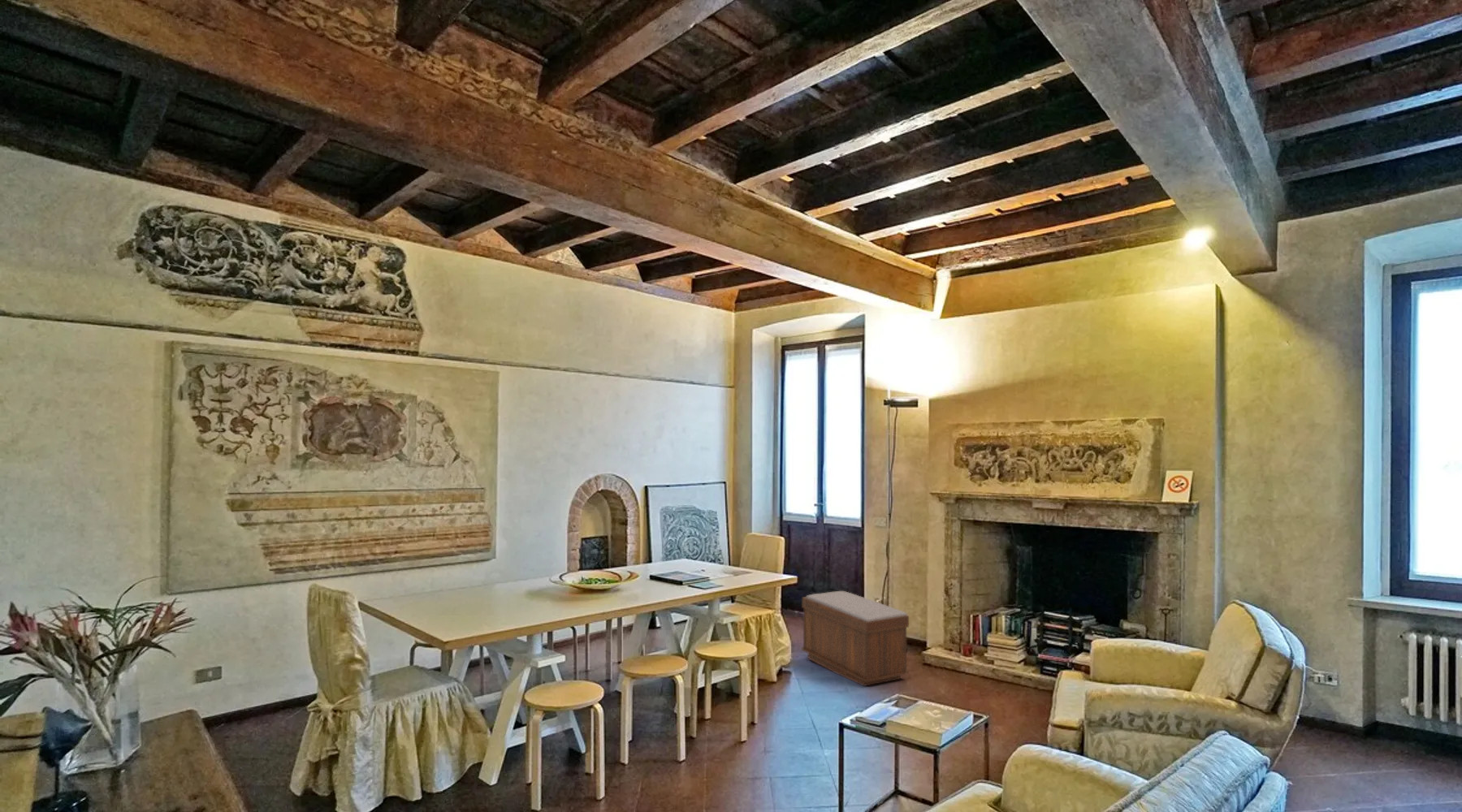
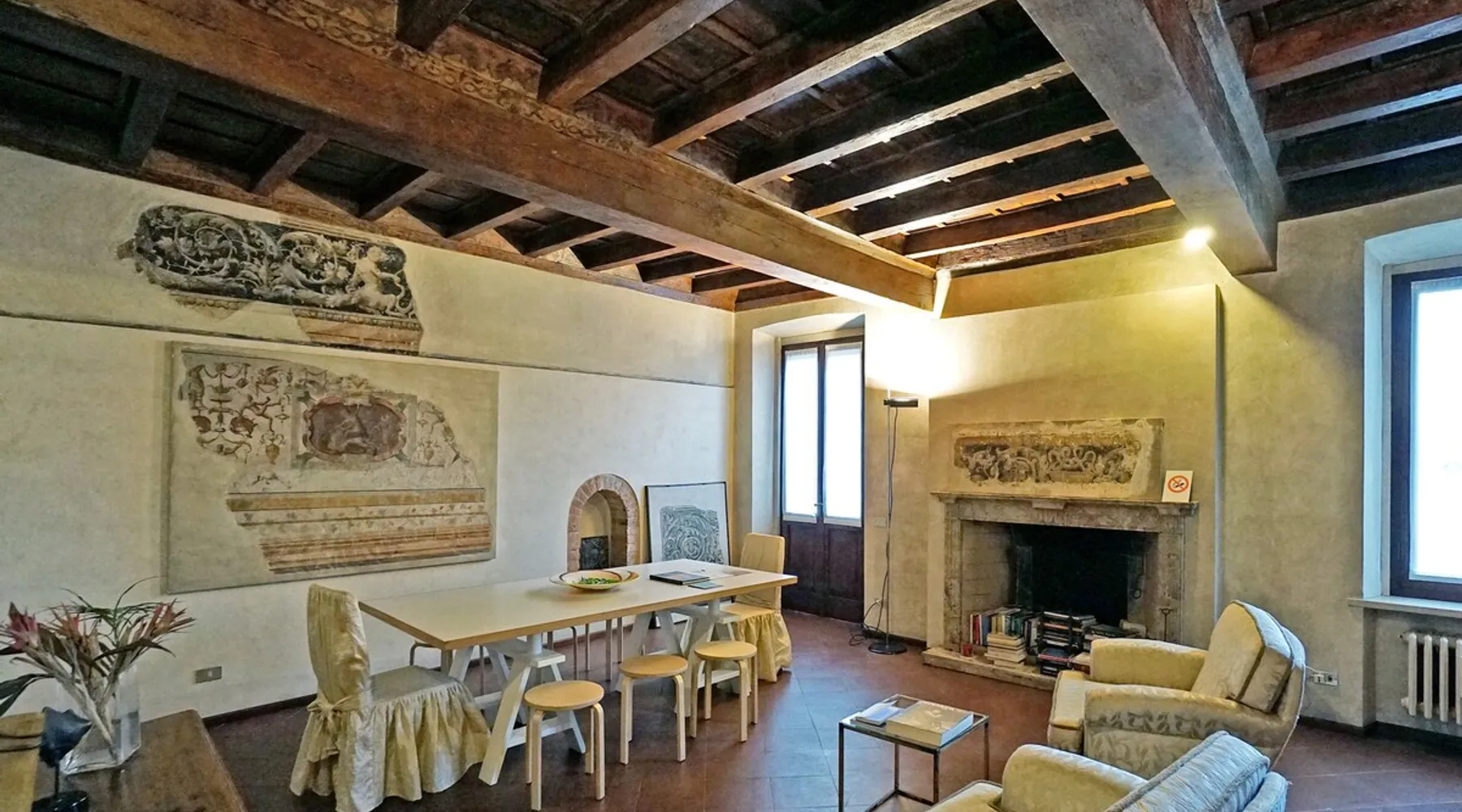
- bench [801,590,910,687]
